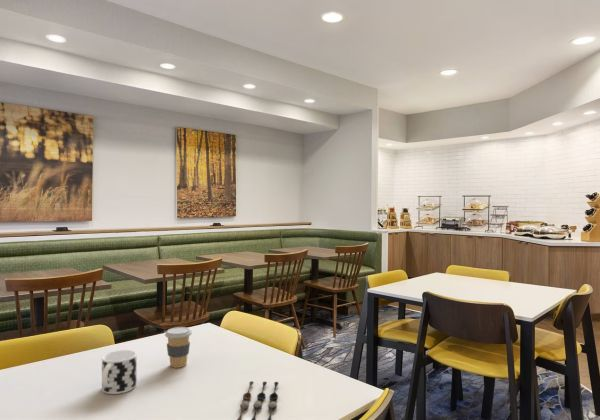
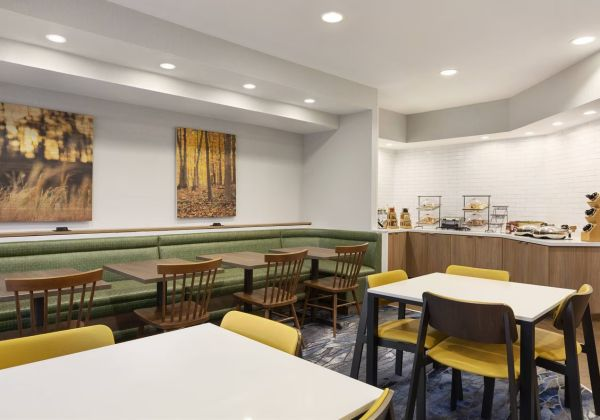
- coffee cup [164,326,193,369]
- cup [101,349,138,395]
- spoon [236,380,279,420]
